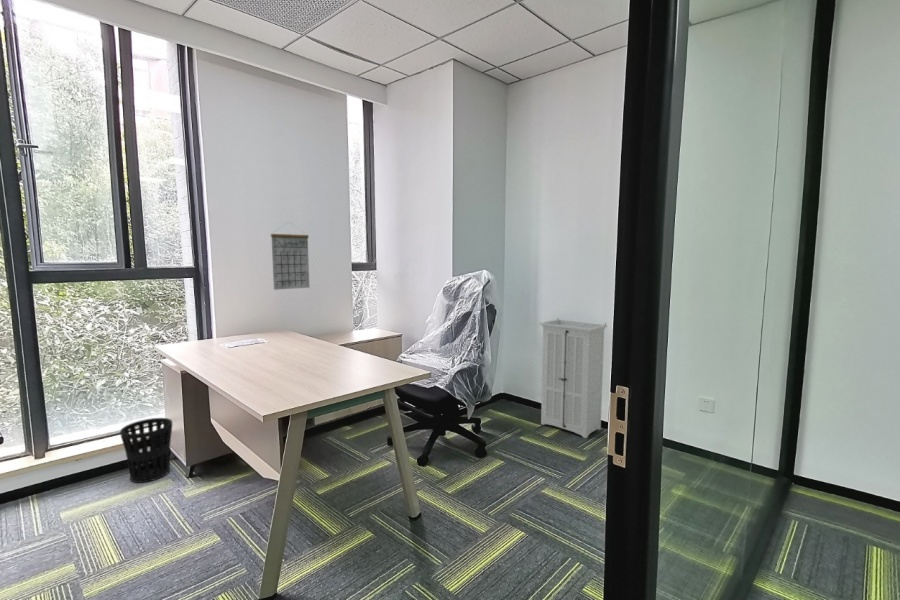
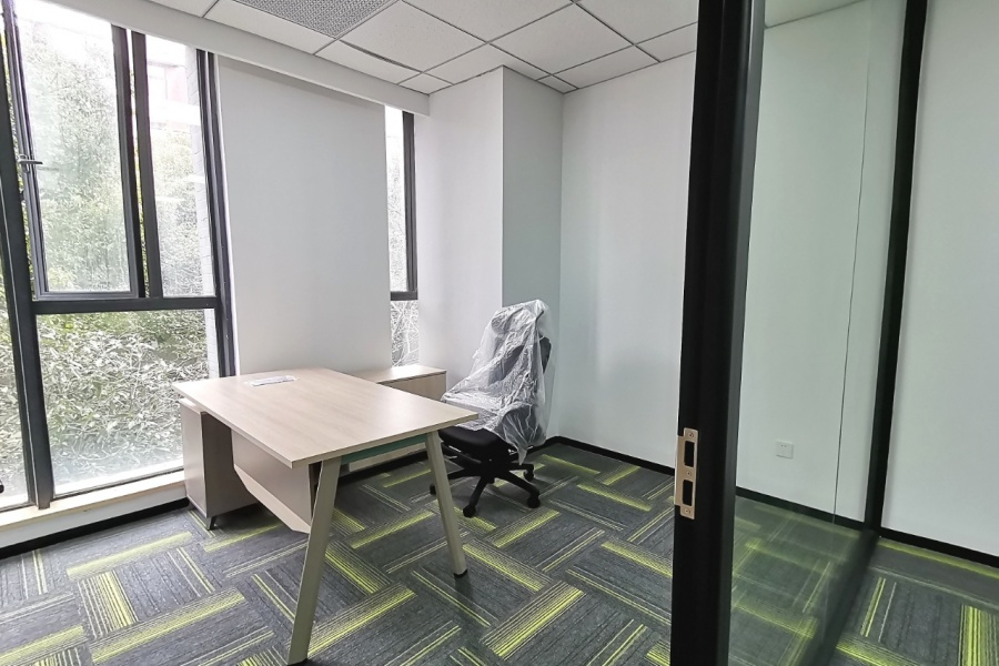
- storage cabinet [538,317,608,439]
- calendar [270,221,310,291]
- wastebasket [119,417,174,484]
